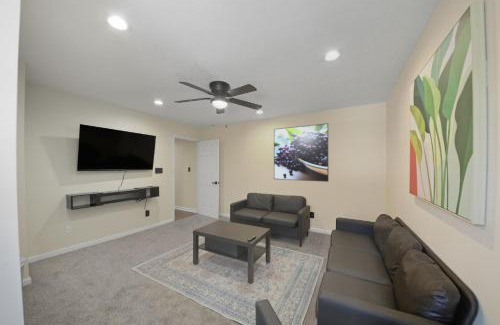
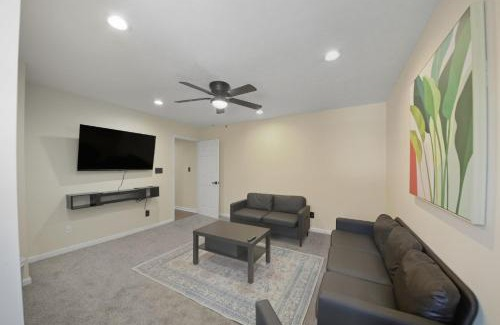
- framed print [273,122,329,183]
